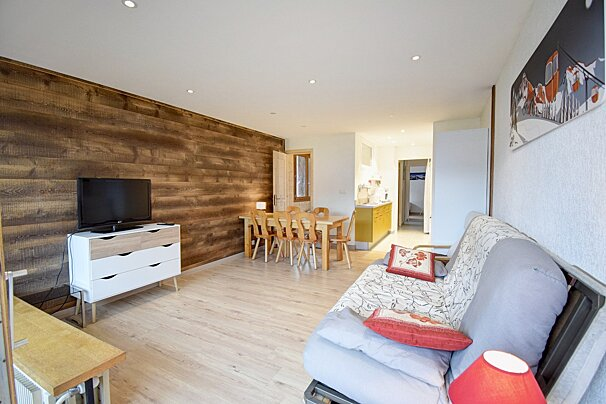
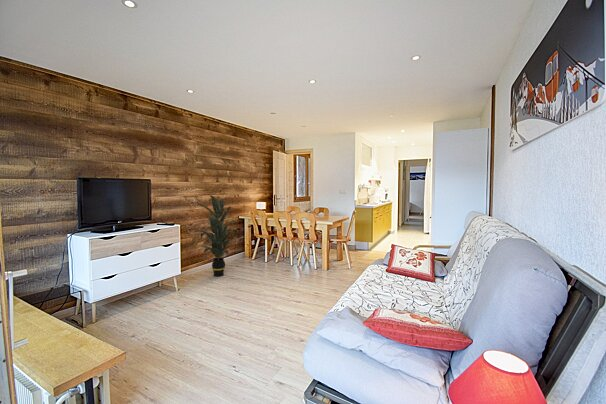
+ indoor plant [189,194,242,278]
